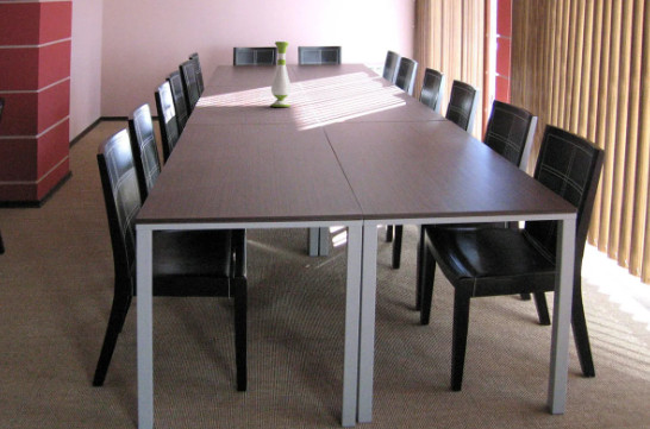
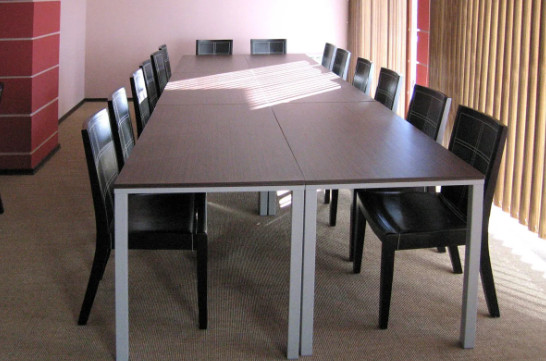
- vase [269,40,292,108]
